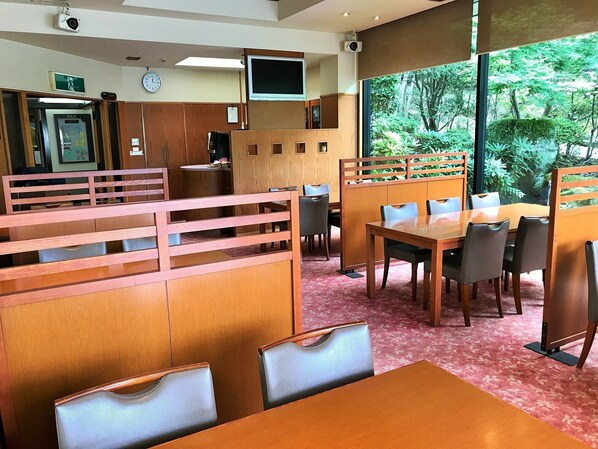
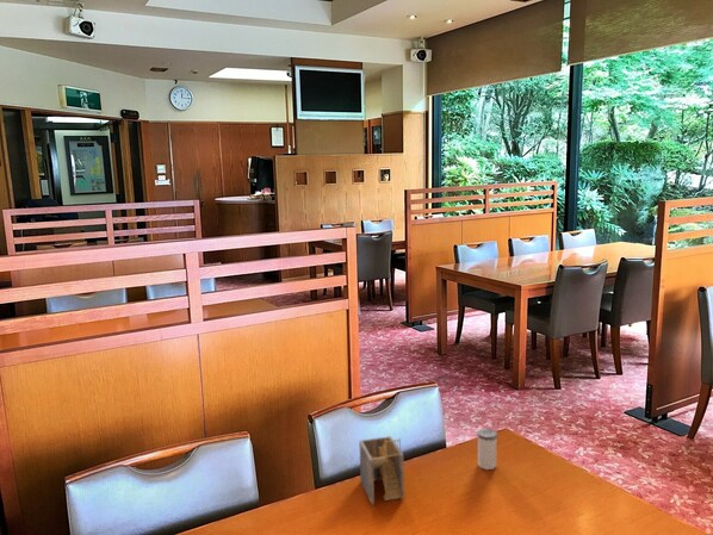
+ napkin holder [358,435,405,506]
+ salt shaker [476,428,498,471]
